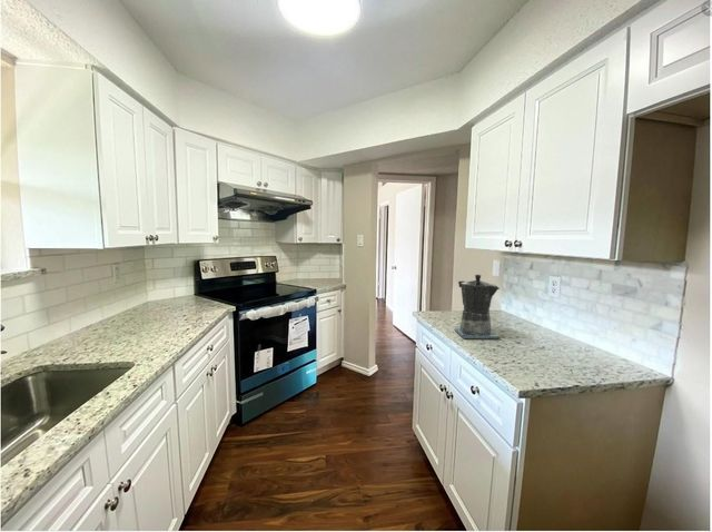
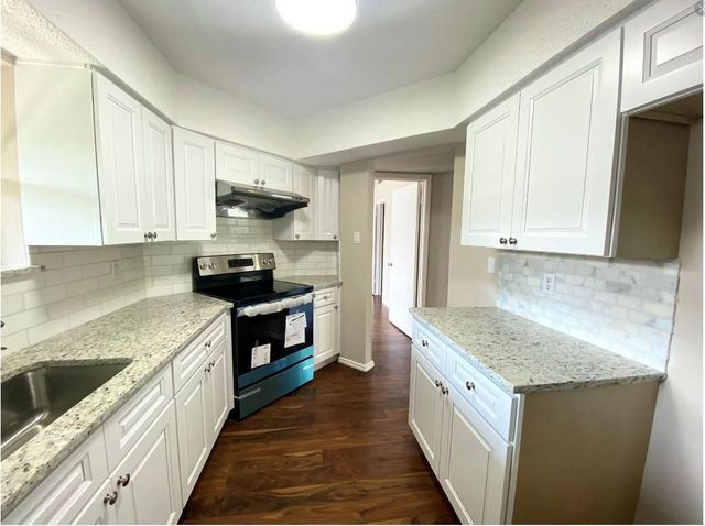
- coffee maker [454,274,502,341]
